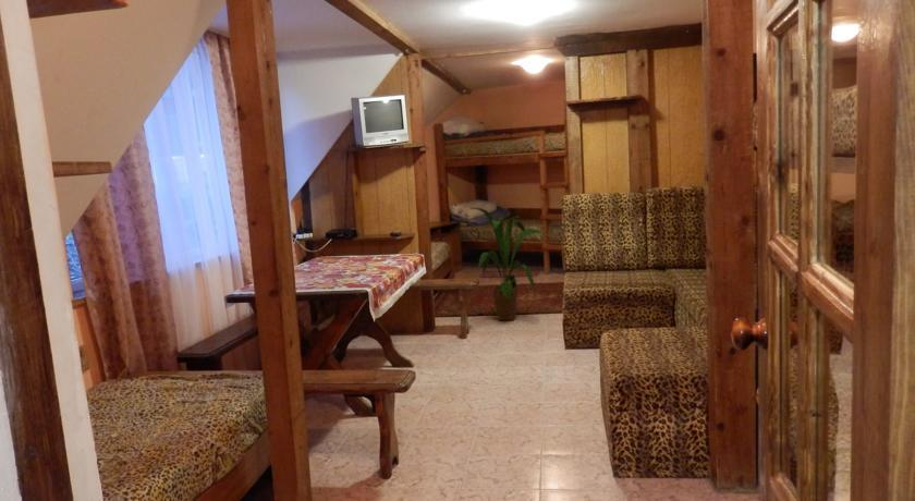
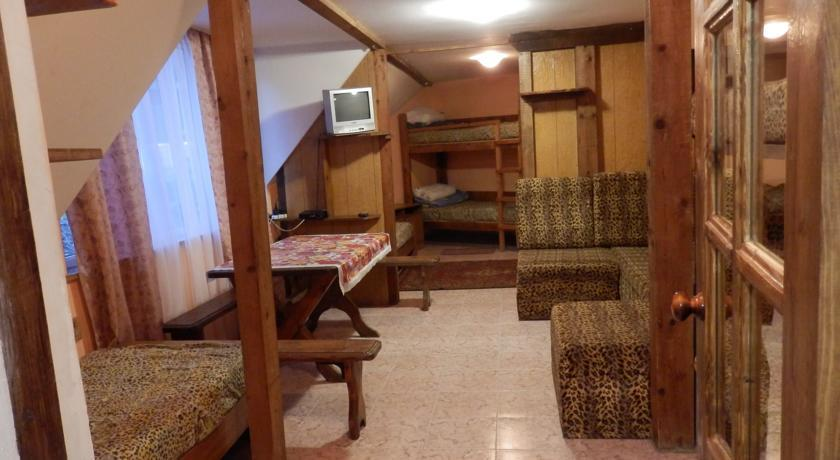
- house plant [469,206,551,321]
